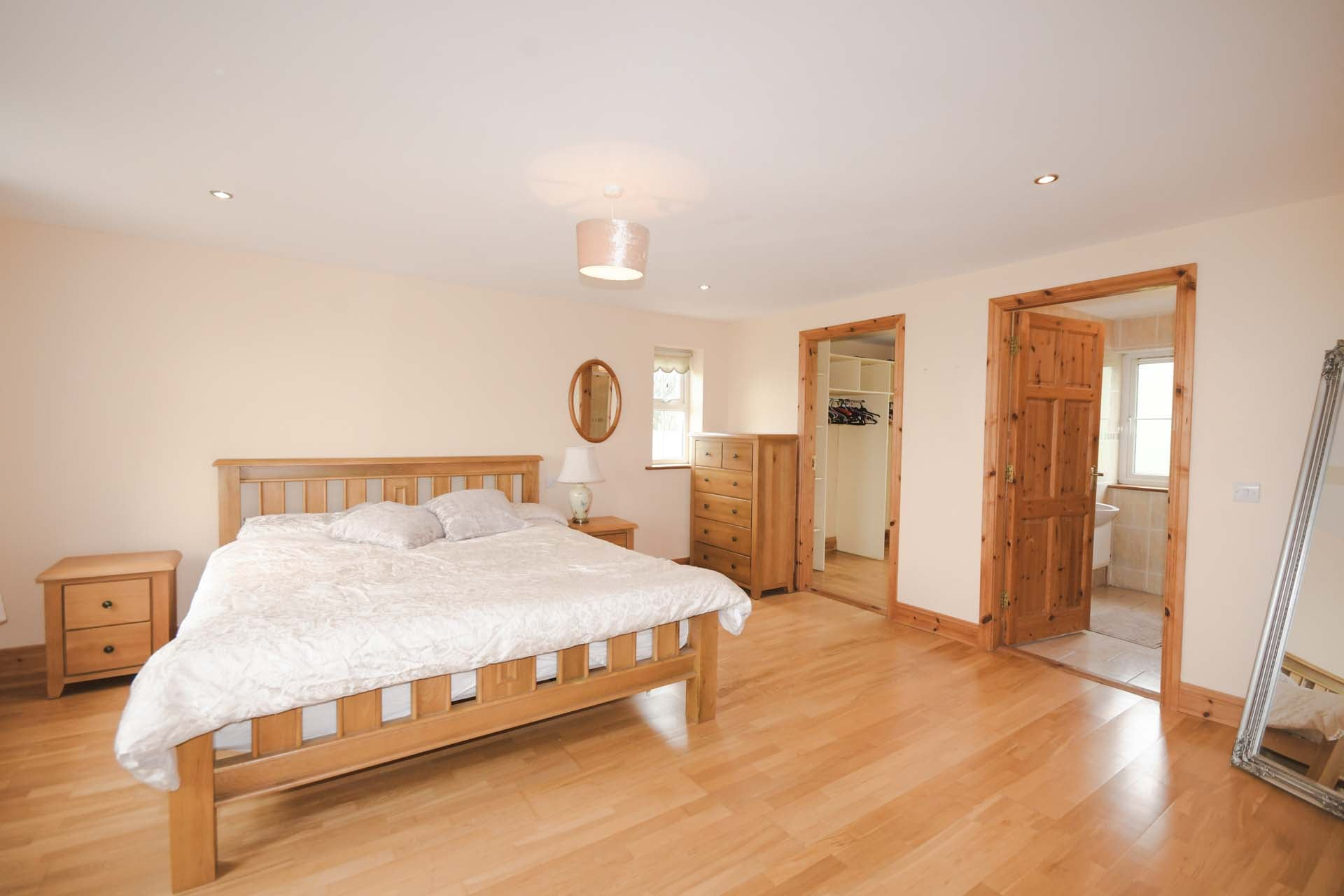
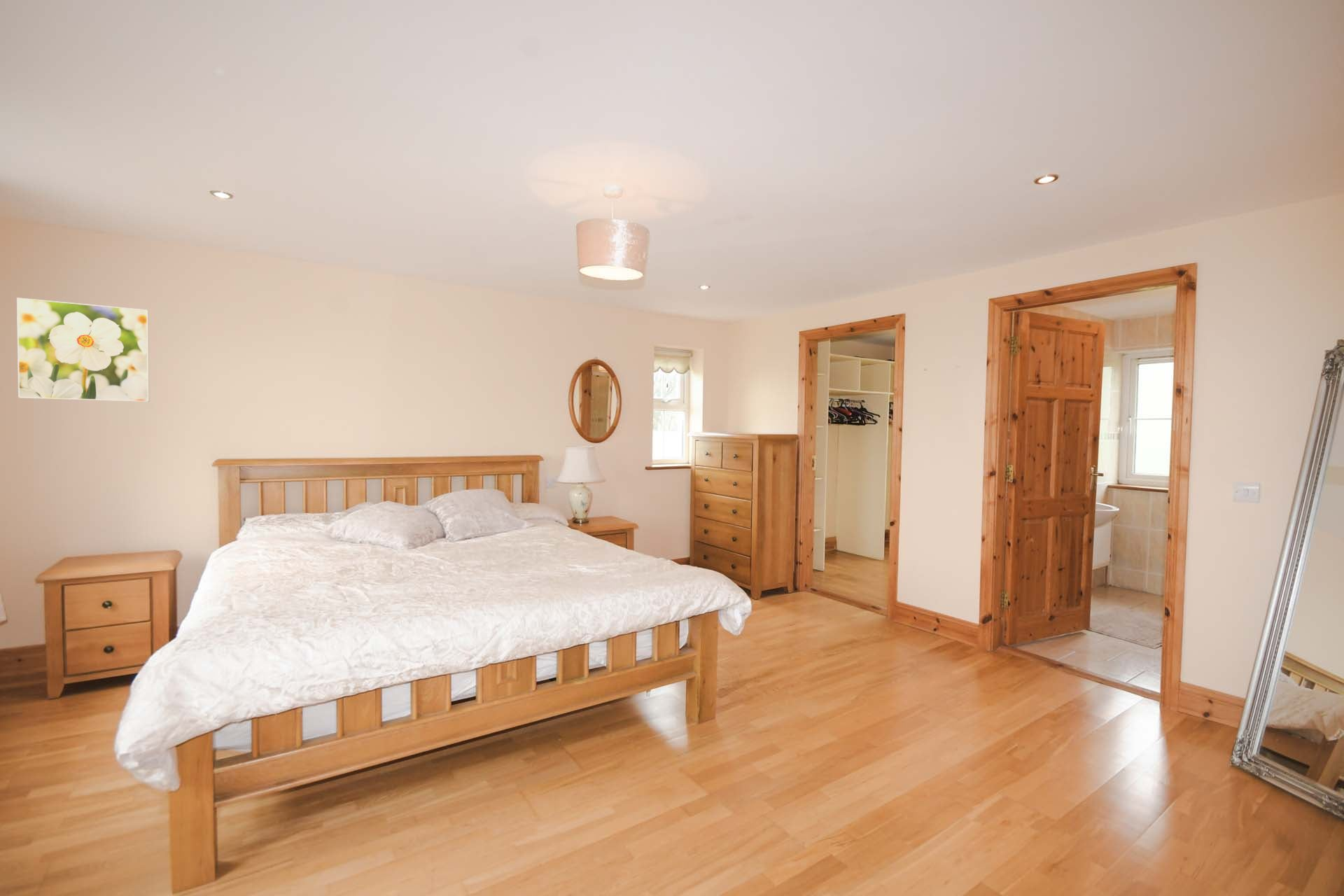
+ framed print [16,297,150,402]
